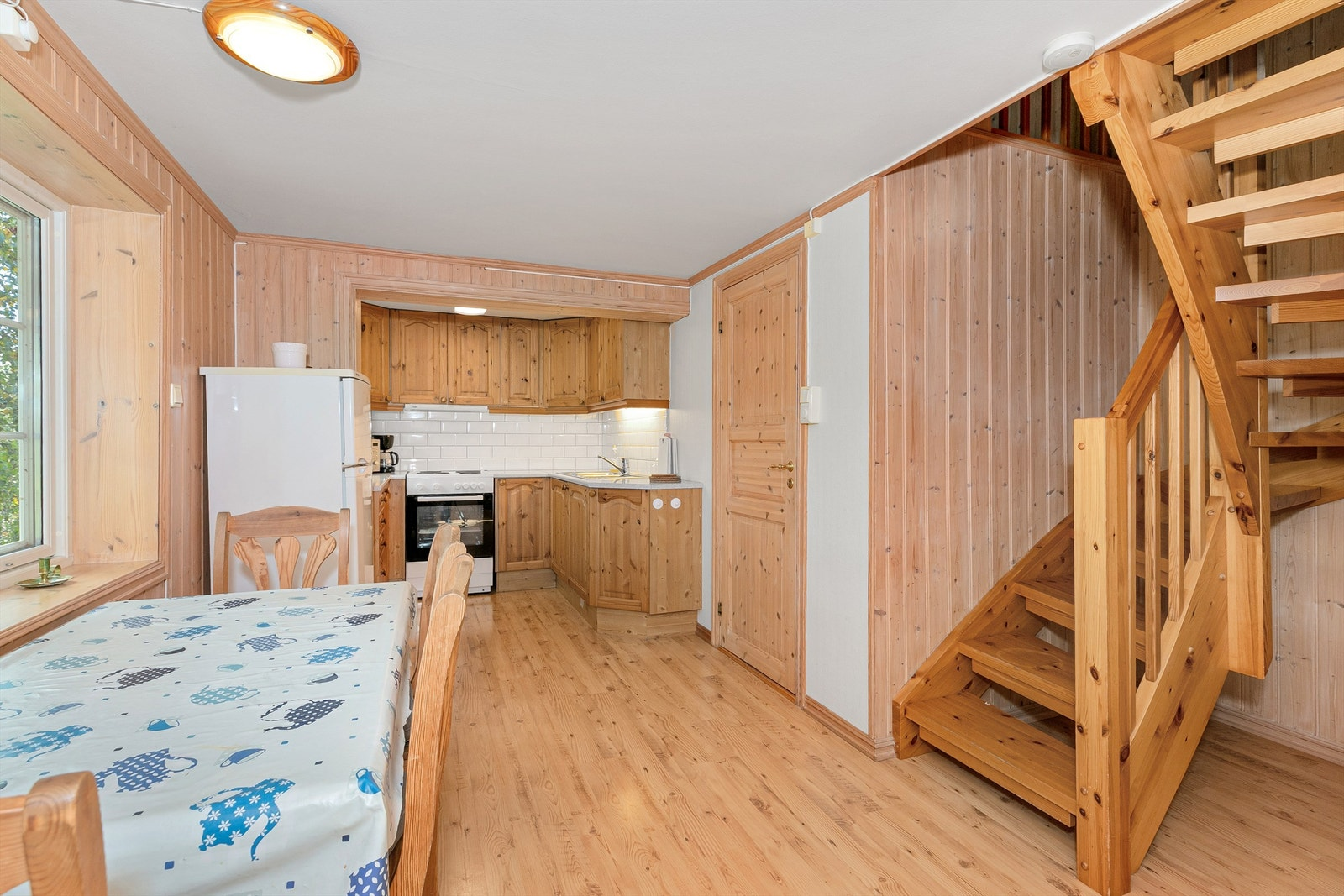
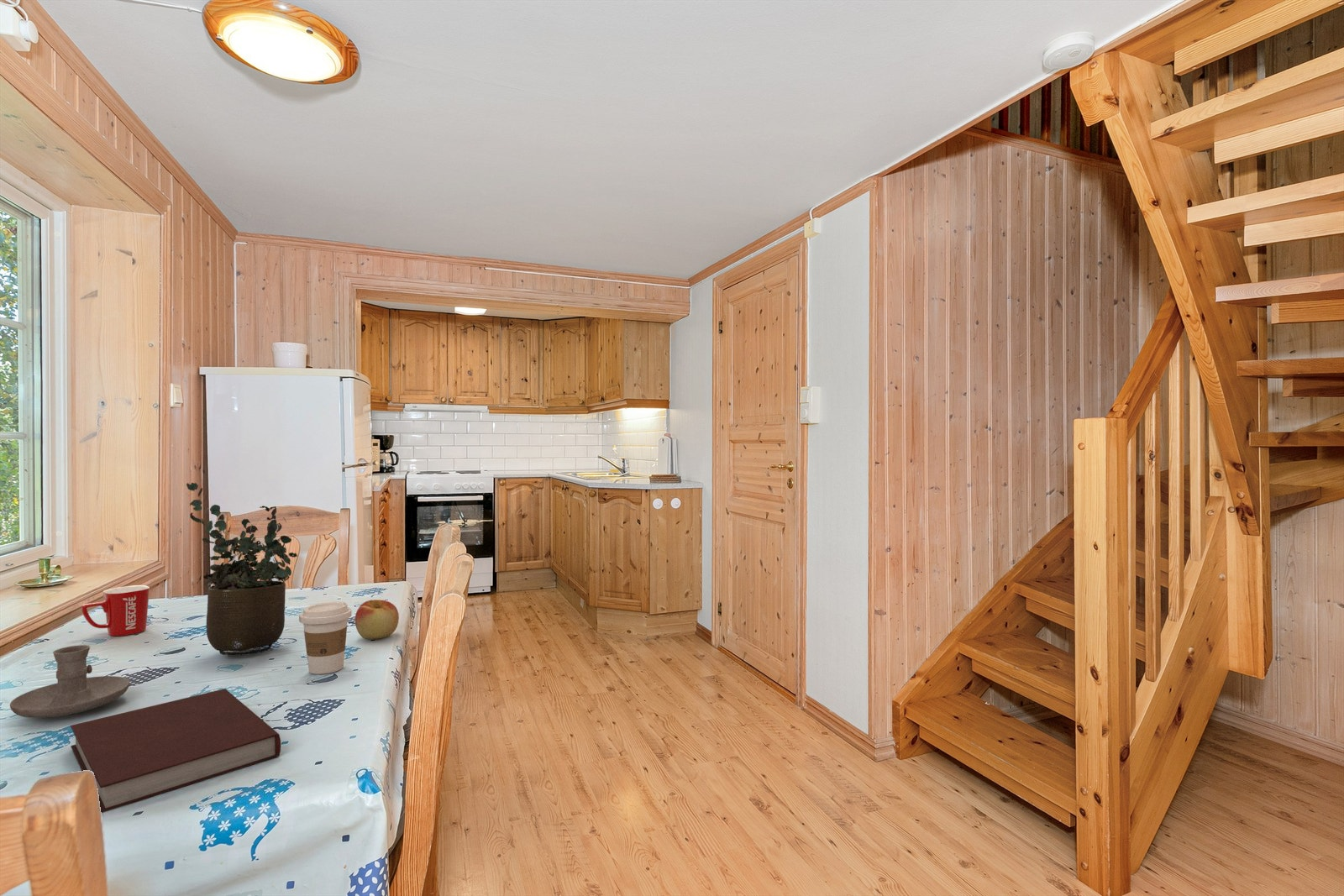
+ candle holder [9,644,130,719]
+ apple [354,599,400,640]
+ potted plant [186,482,298,657]
+ notebook [70,688,281,814]
+ coffee cup [298,600,352,675]
+ mug [81,584,150,637]
